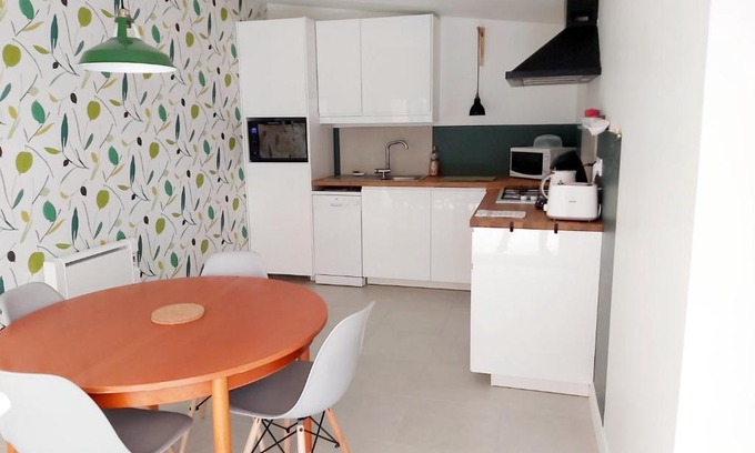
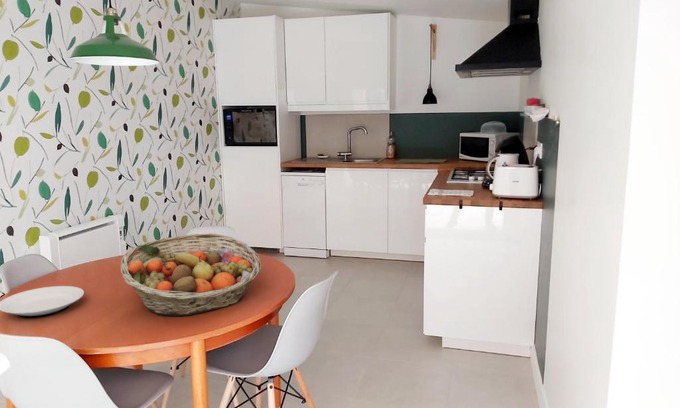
+ plate [0,285,85,319]
+ fruit basket [120,232,262,317]
